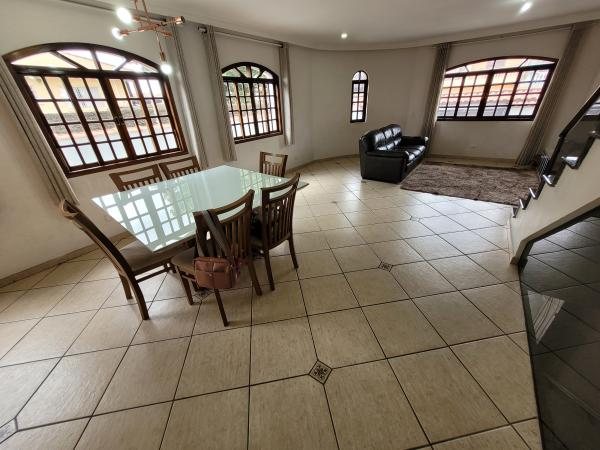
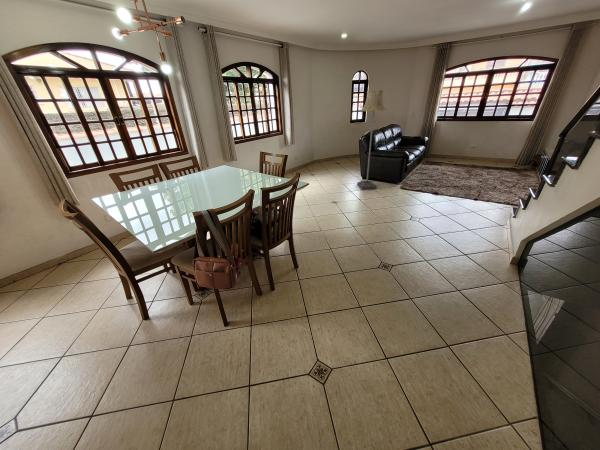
+ floor lamp [356,89,387,190]
